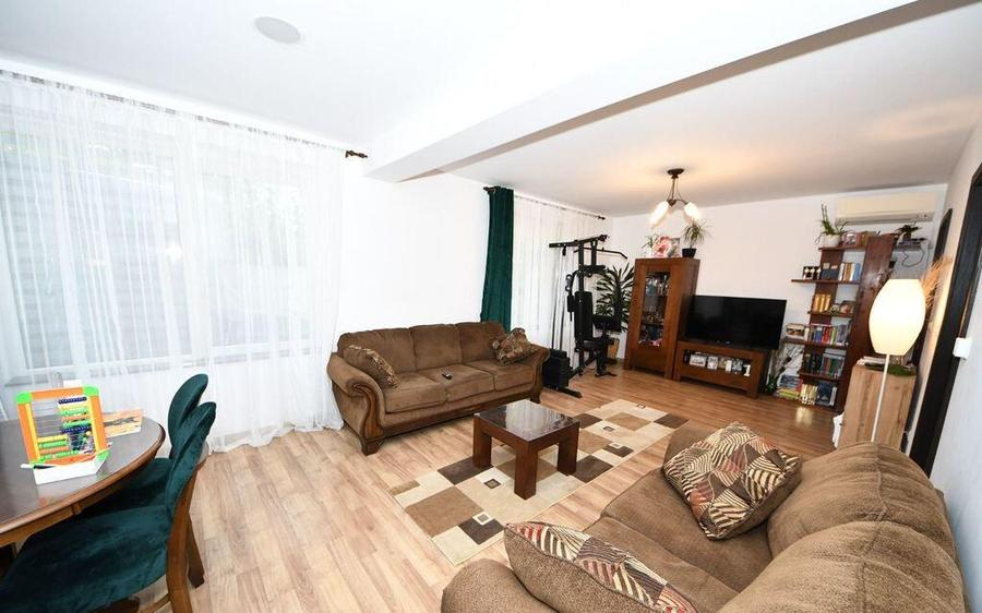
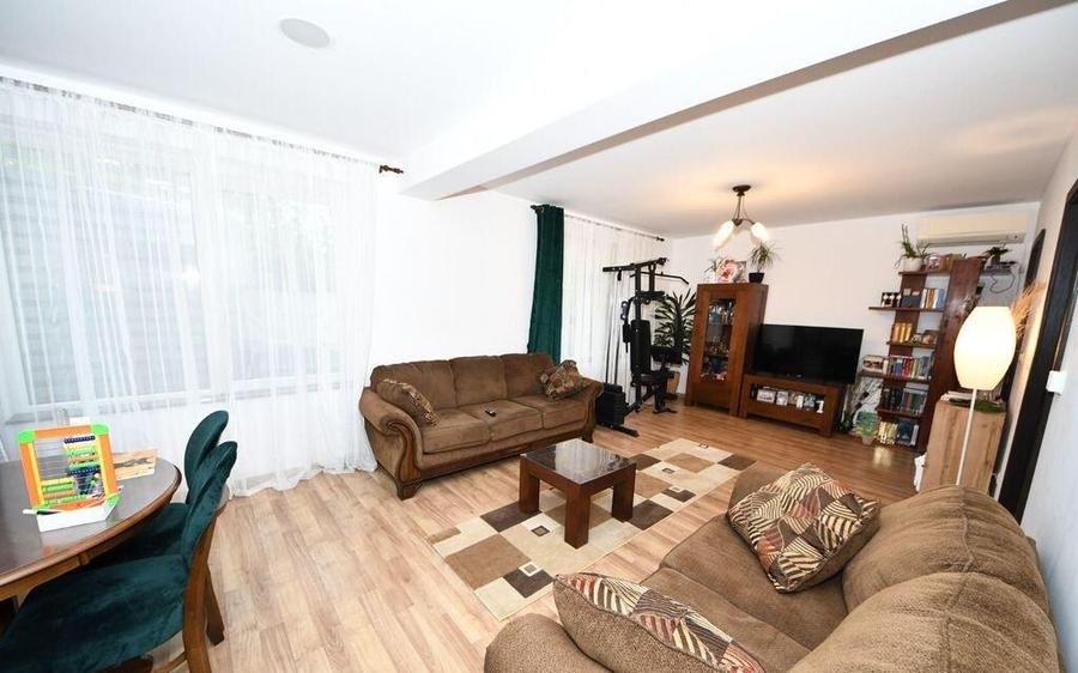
+ potted plant [855,408,882,445]
